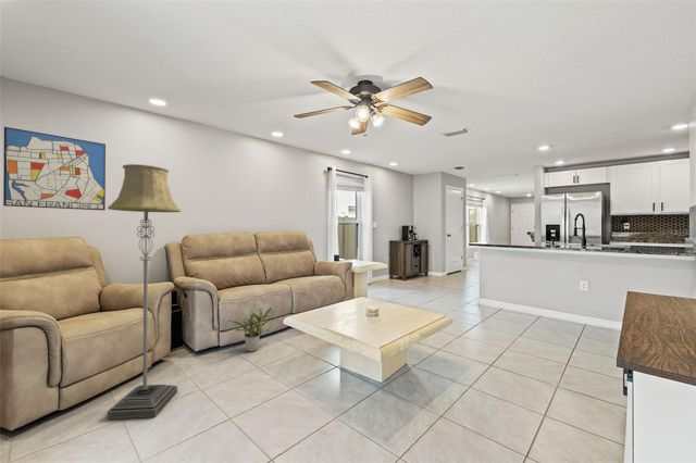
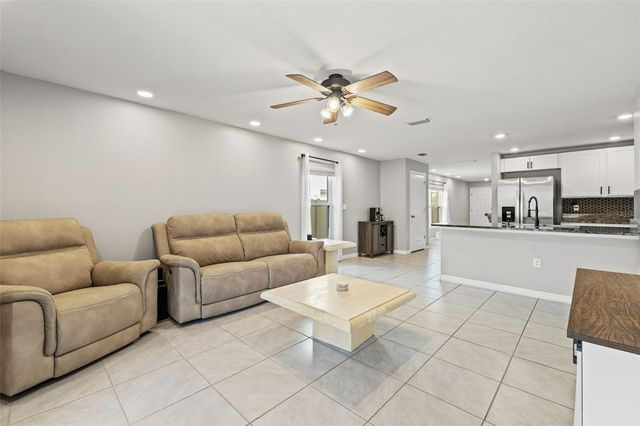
- wall art [2,126,107,212]
- potted plant [228,306,279,353]
- floor lamp [105,163,183,421]
